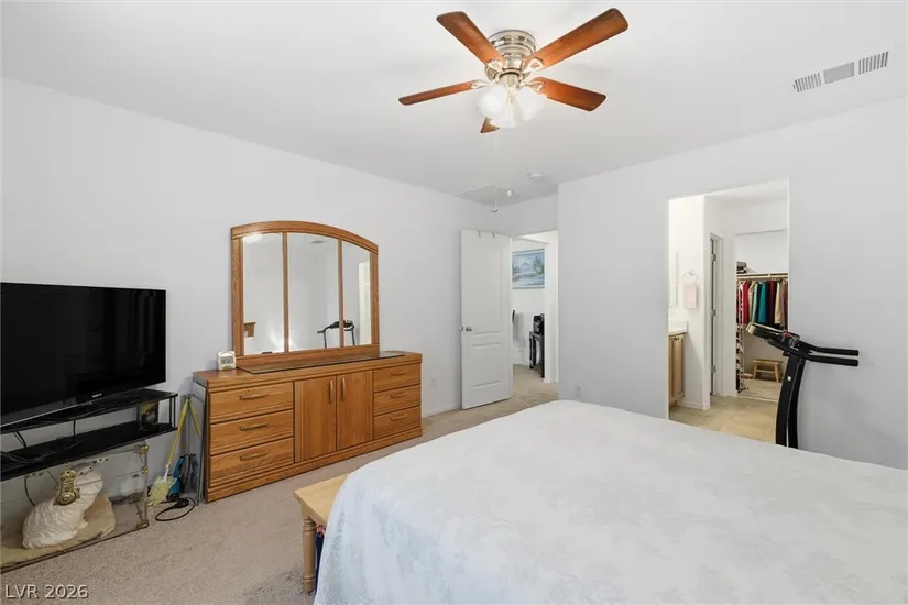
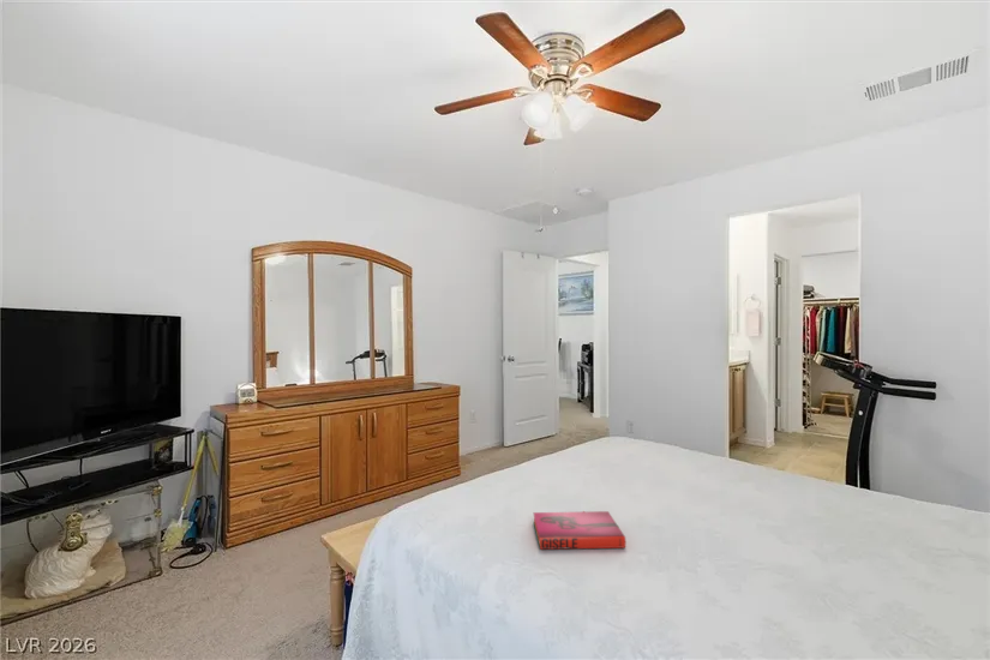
+ hardback book [533,510,626,551]
